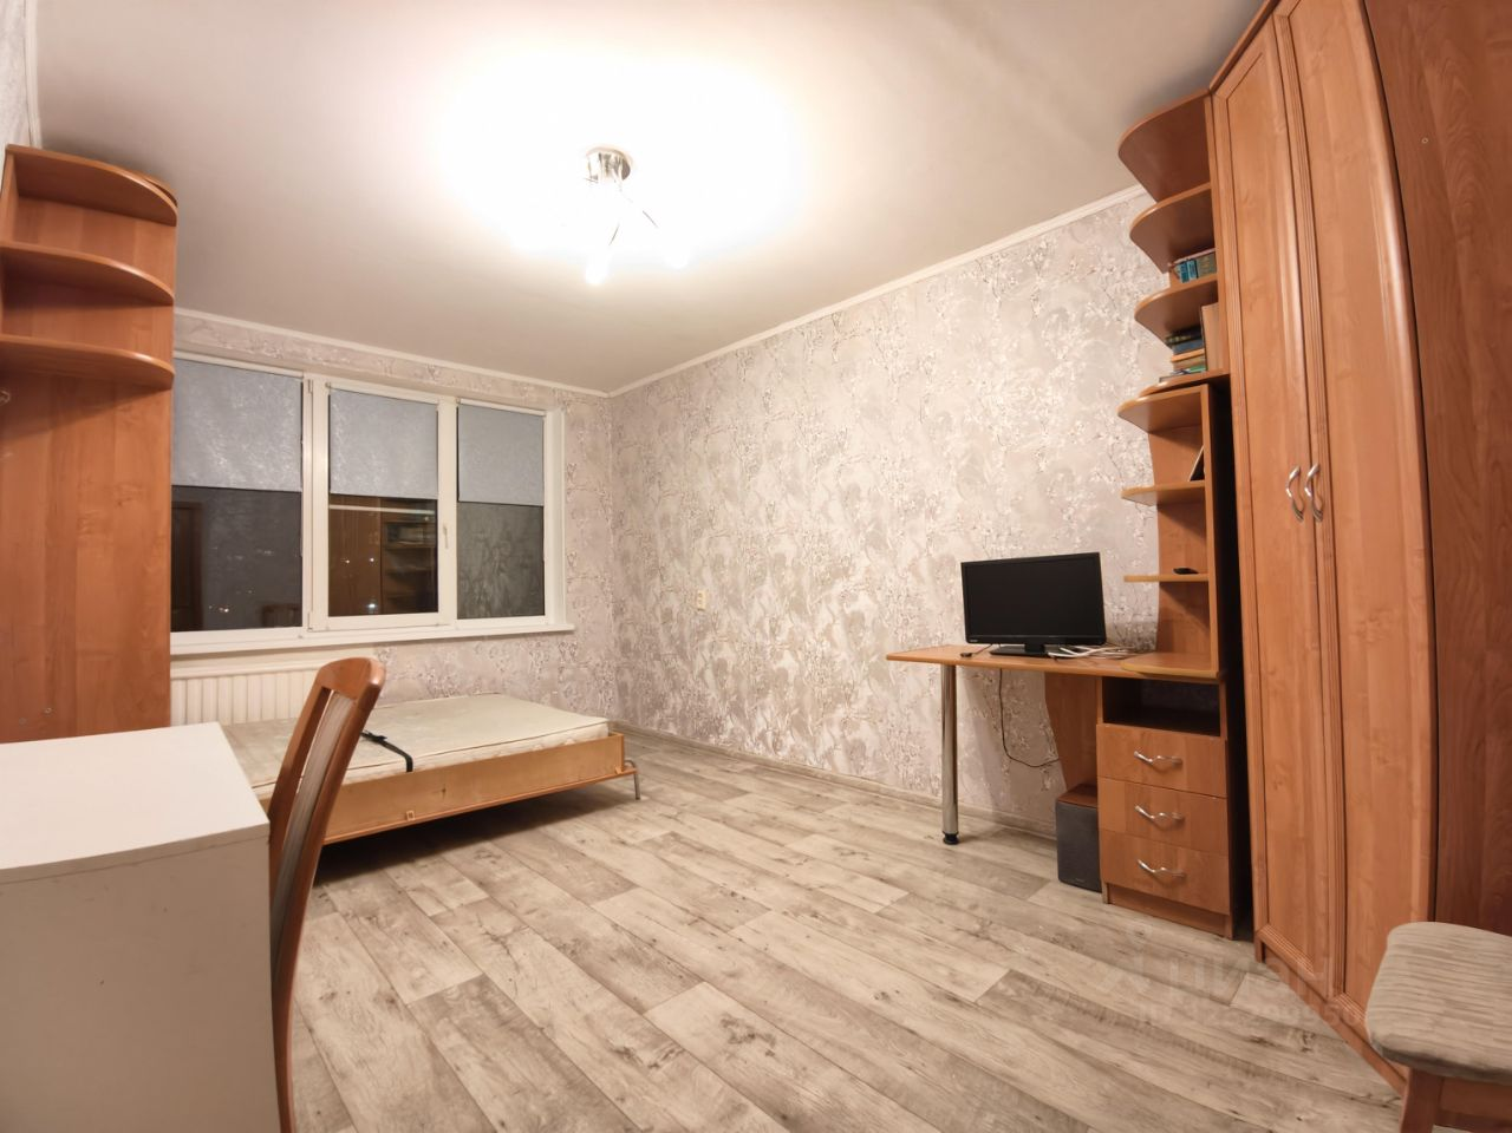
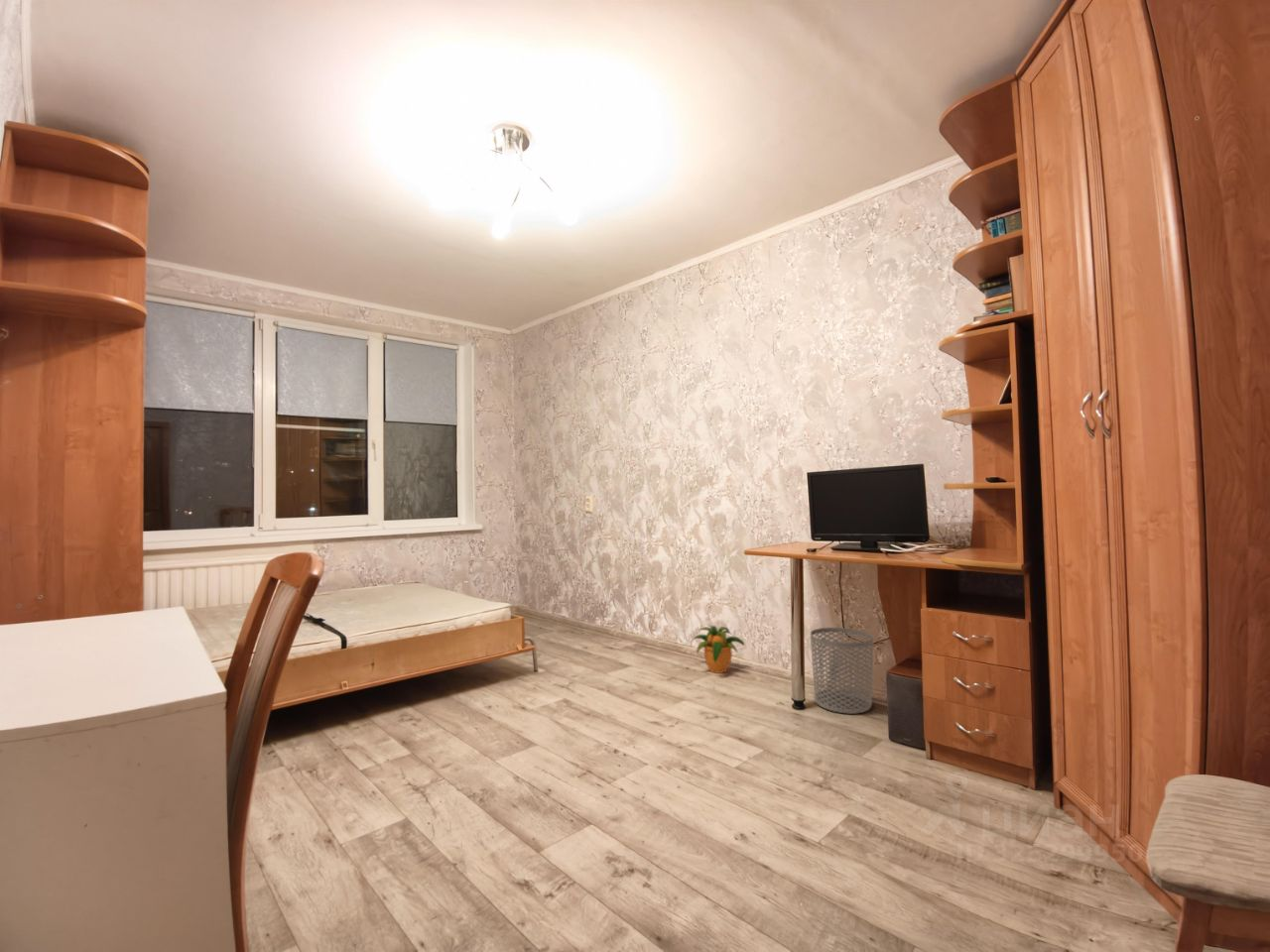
+ potted plant [691,624,745,674]
+ waste bin [810,627,874,715]
